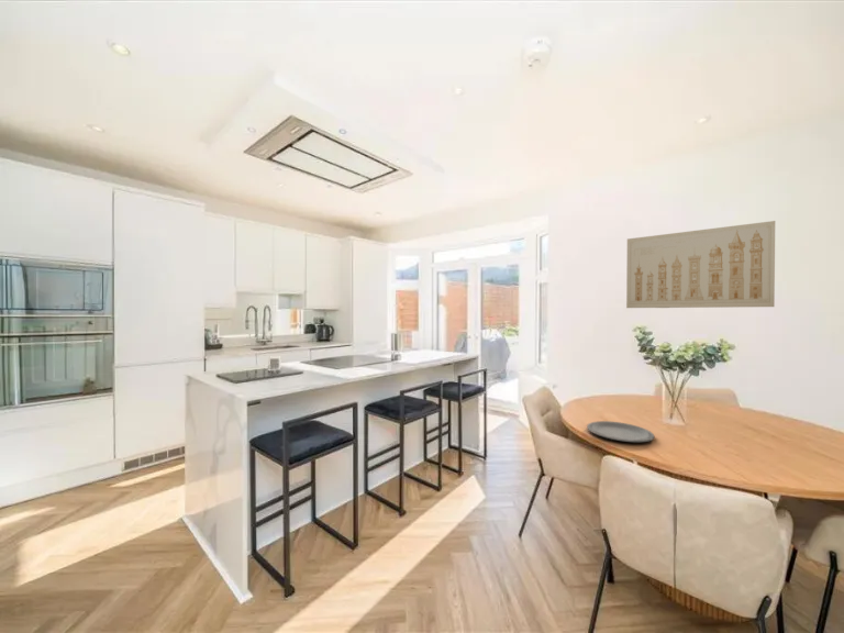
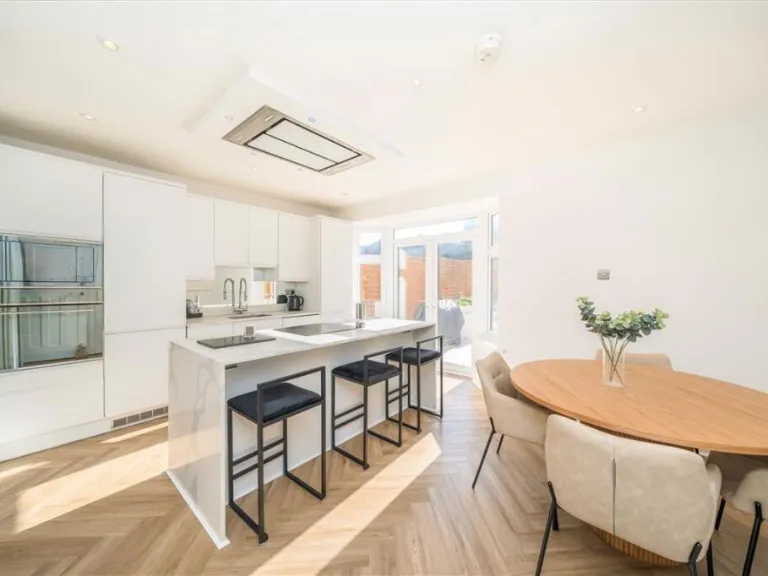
- wall art [625,220,776,309]
- plate [586,420,655,443]
